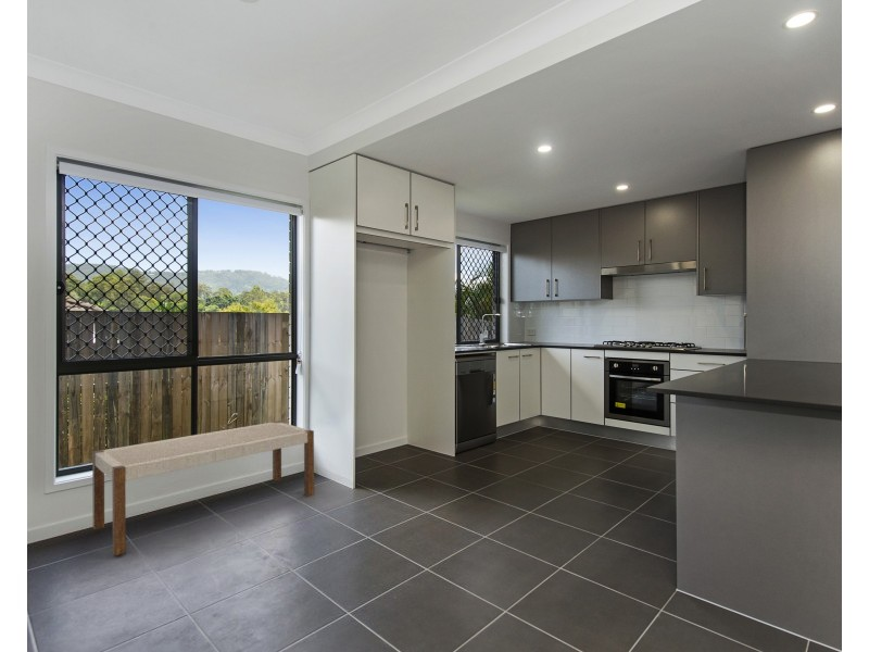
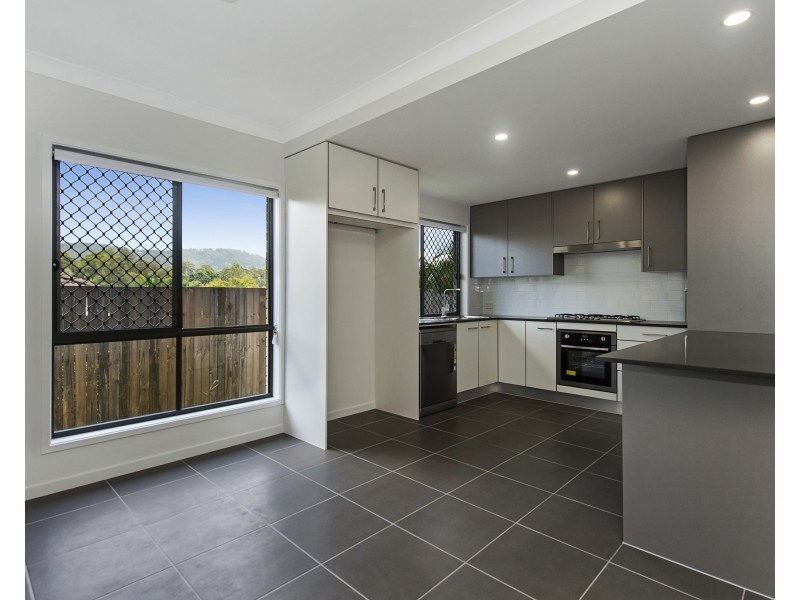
- bench [91,421,315,556]
